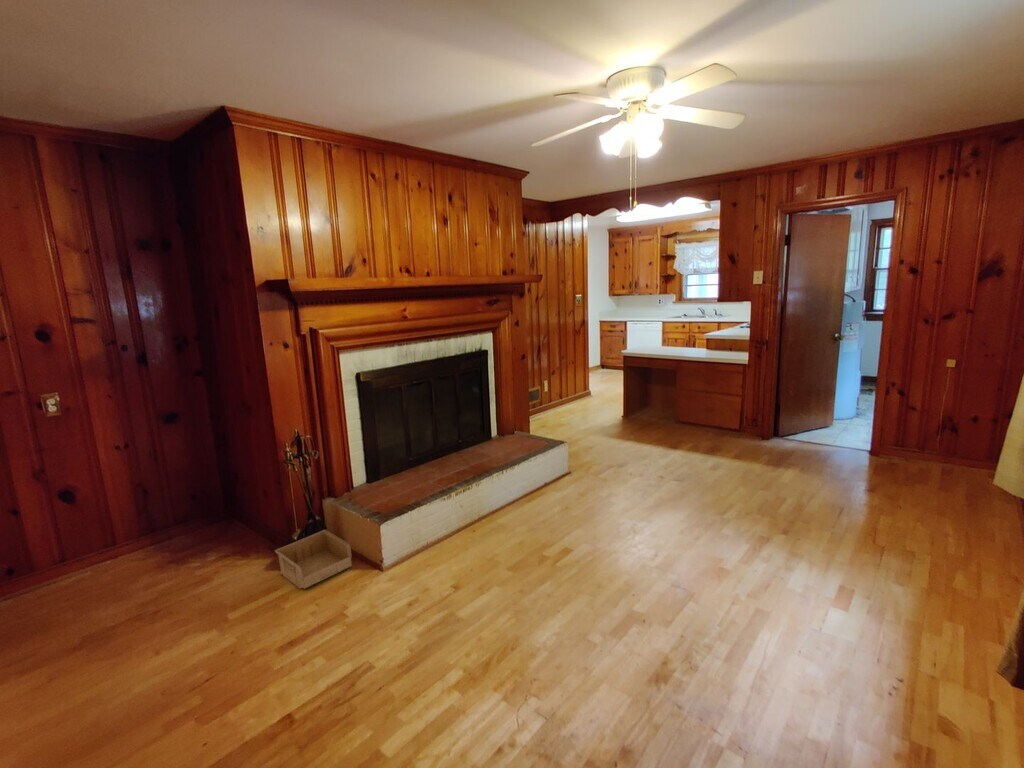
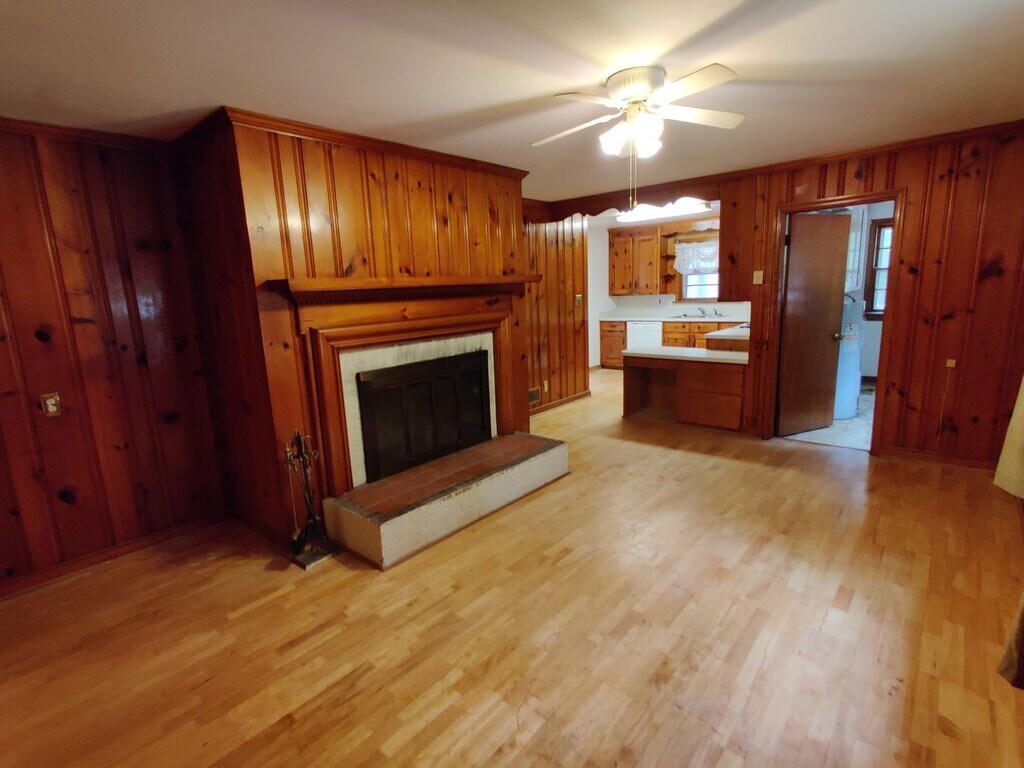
- storage bin [274,529,353,590]
